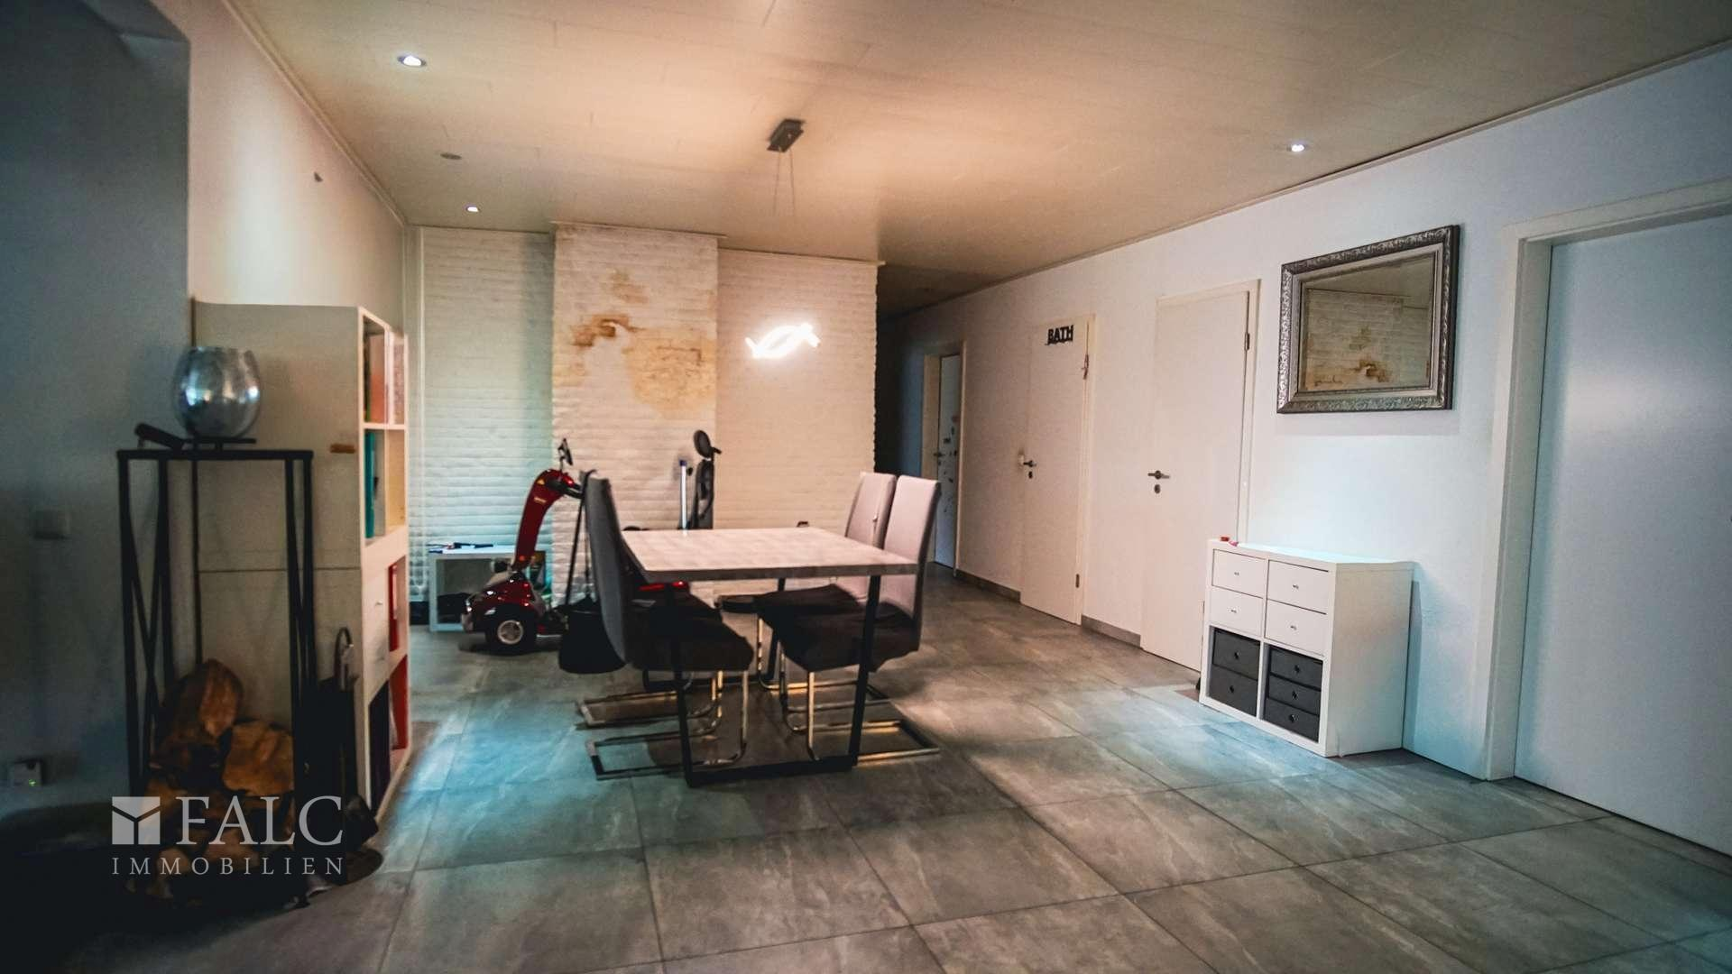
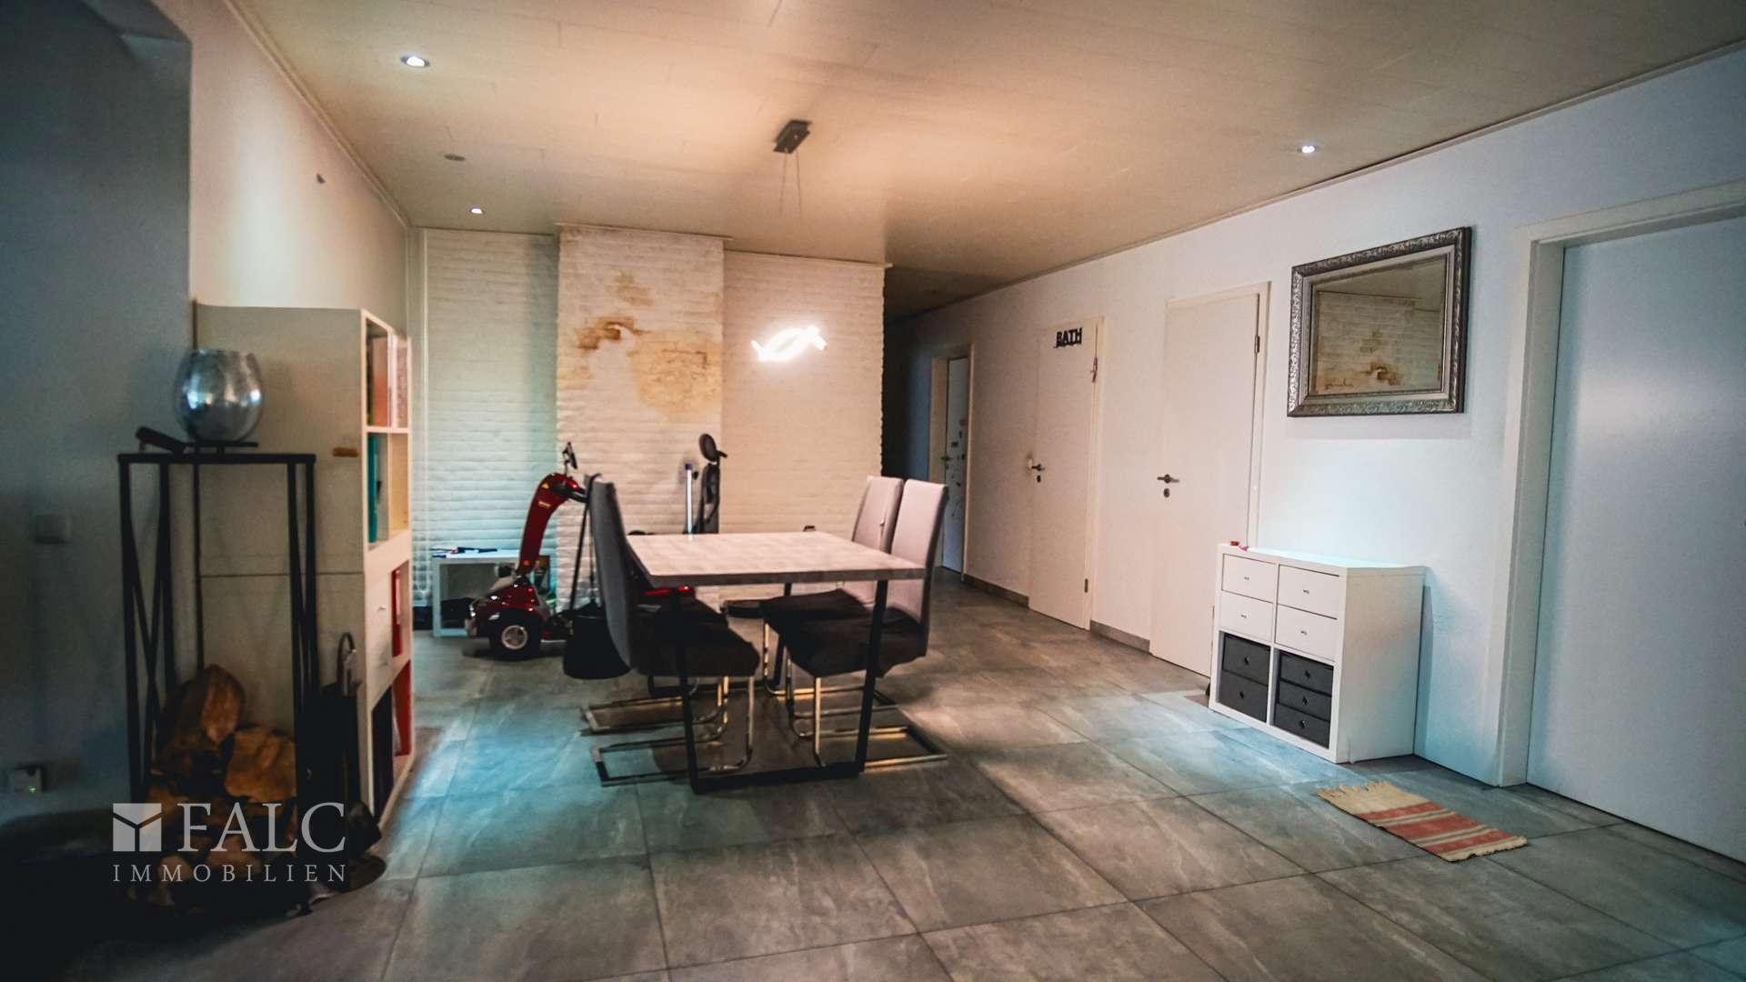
+ rug [1307,779,1528,862]
